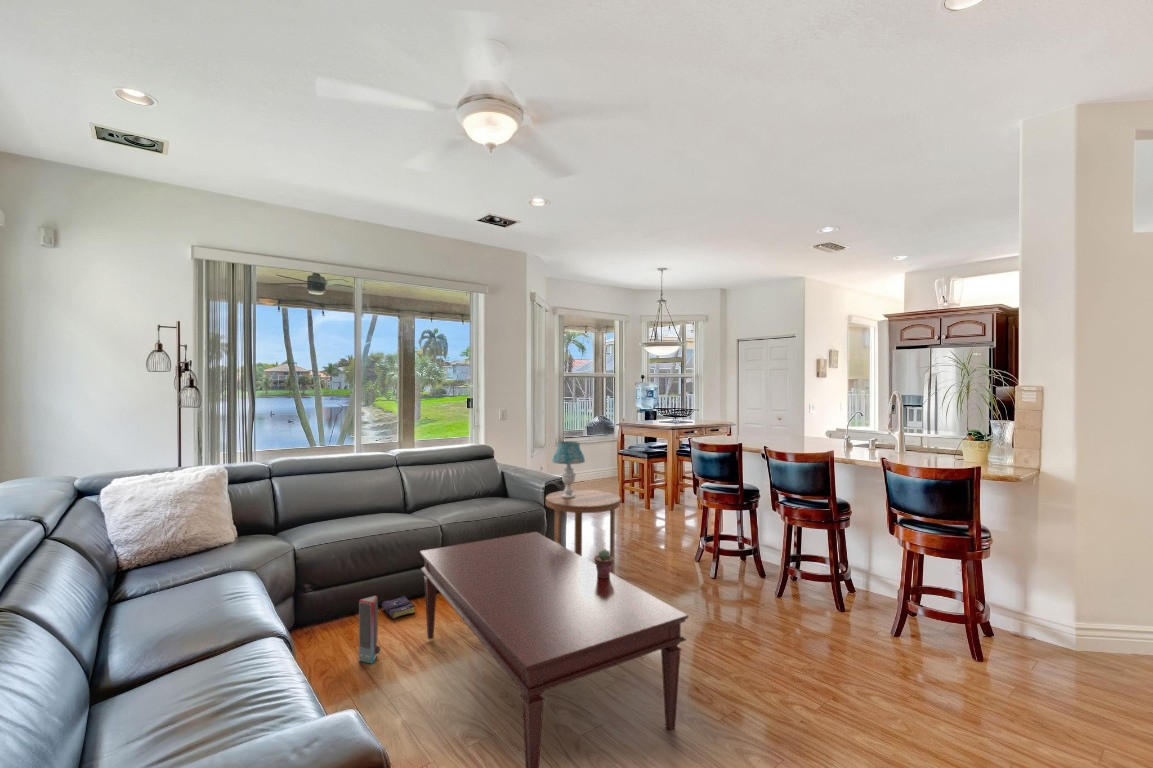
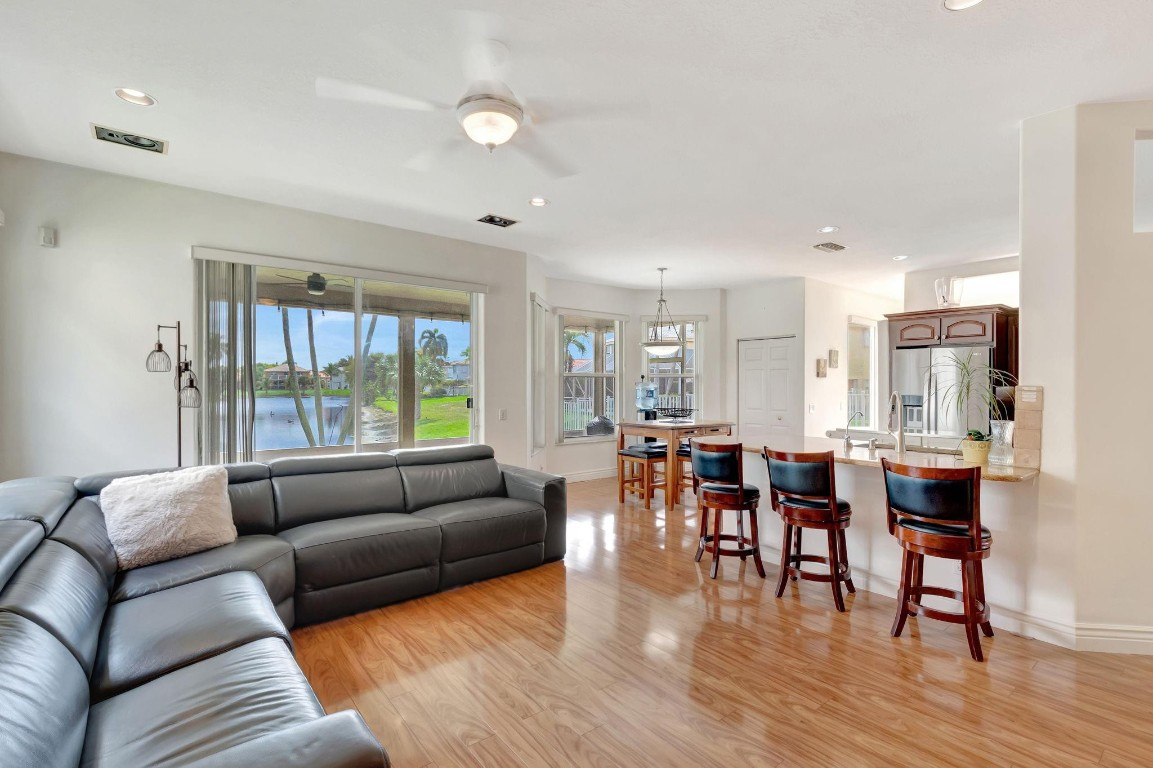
- side table [545,489,621,575]
- coffee table [419,531,689,768]
- table lamp [552,440,586,498]
- book [381,595,416,620]
- speaker [358,595,381,665]
- potted succulent [593,549,614,578]
